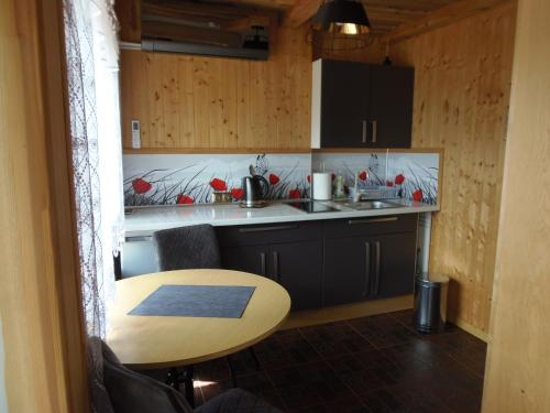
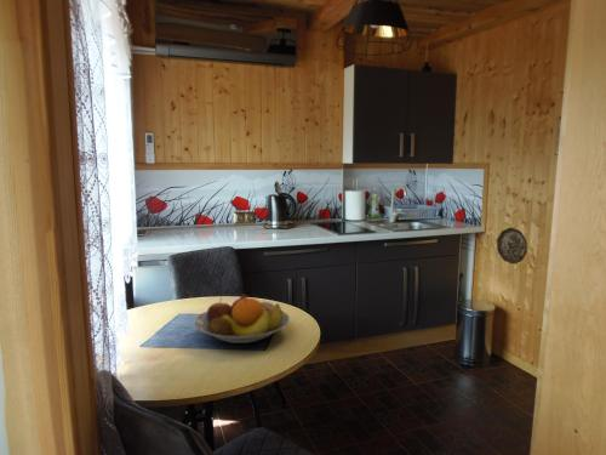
+ fruit bowl [194,292,291,345]
+ decorative plate [496,227,528,265]
